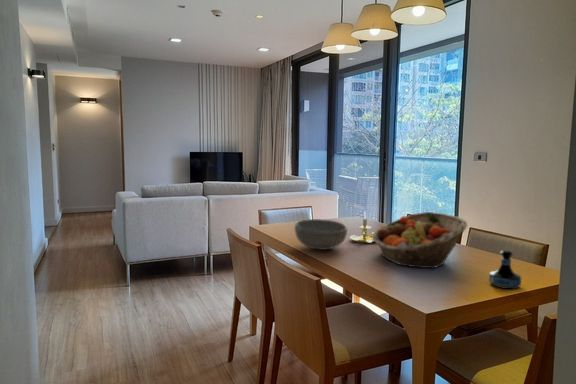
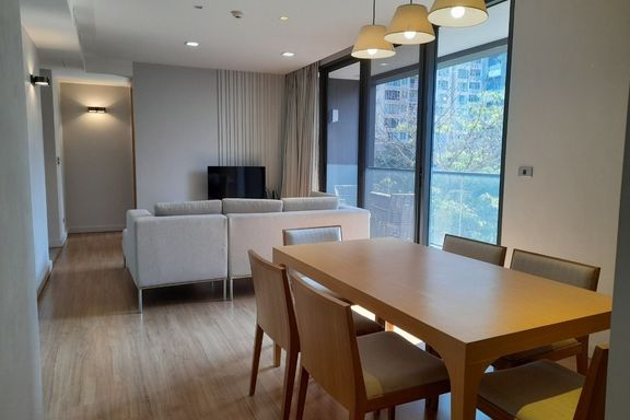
- tequila bottle [488,249,522,290]
- fruit basket [372,211,468,269]
- bowl [294,218,348,251]
- candle holder [349,210,376,244]
